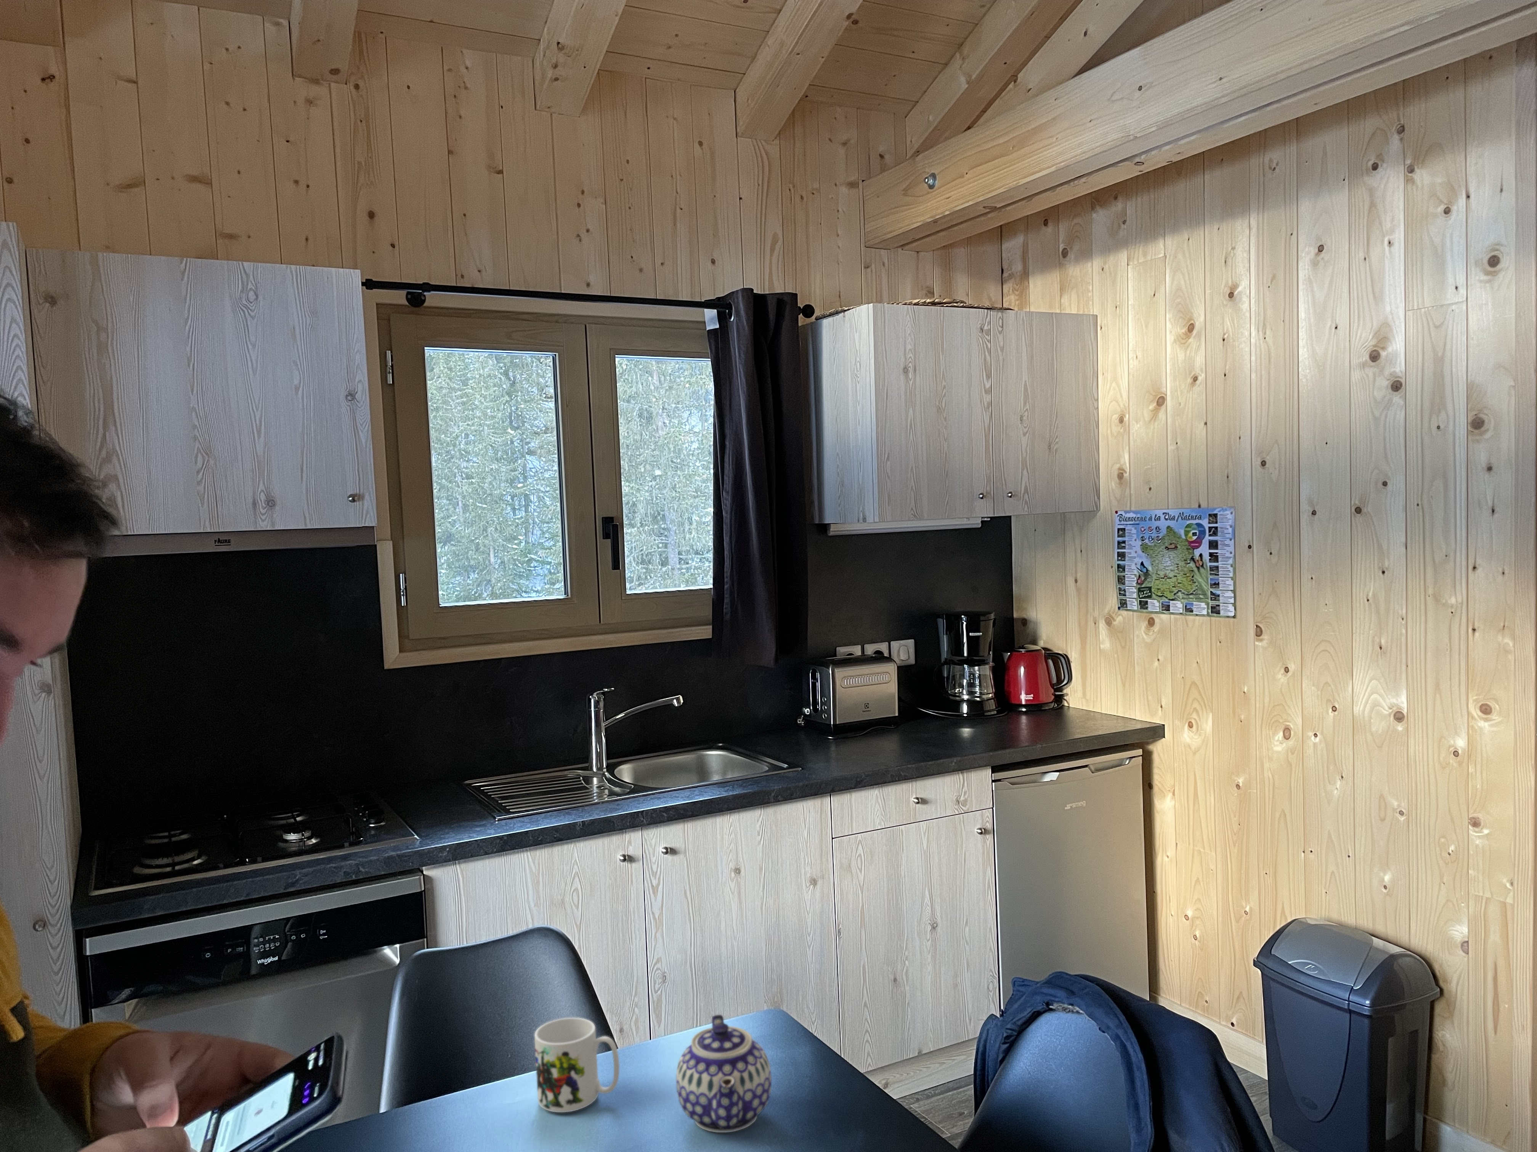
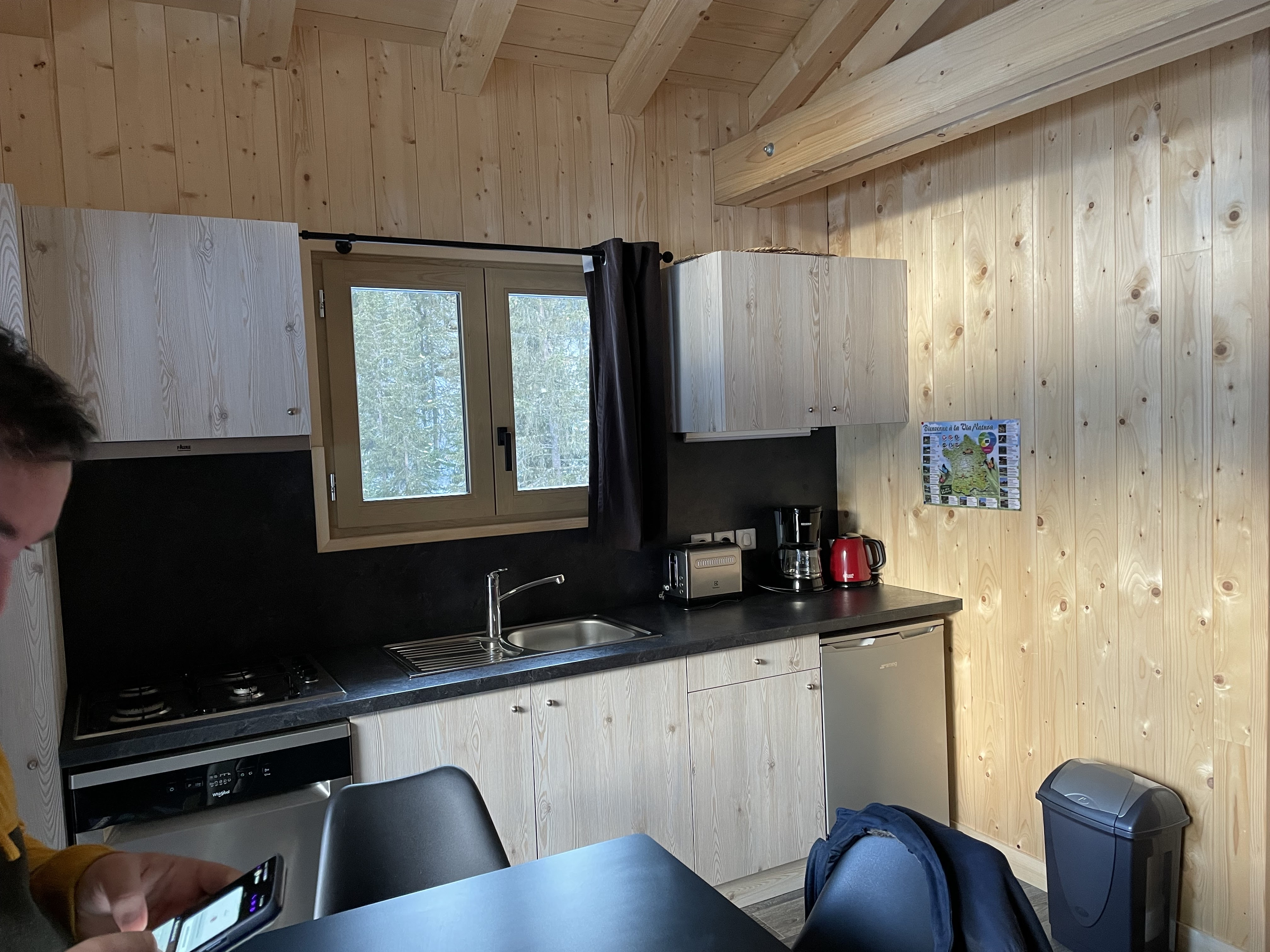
- teapot [675,1014,772,1133]
- mug [534,1018,620,1113]
